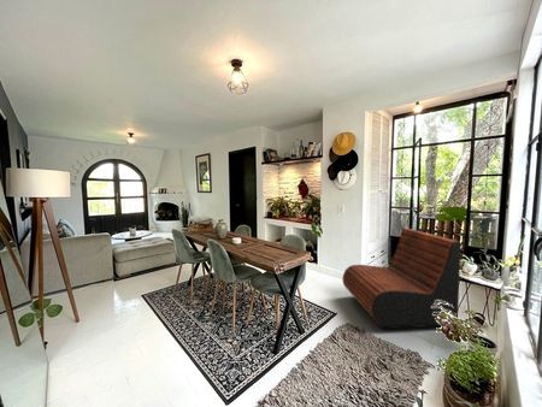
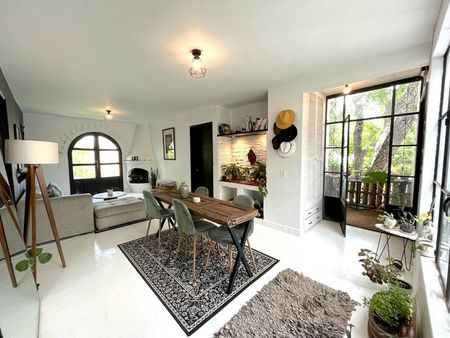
- lounge chair [342,226,463,330]
